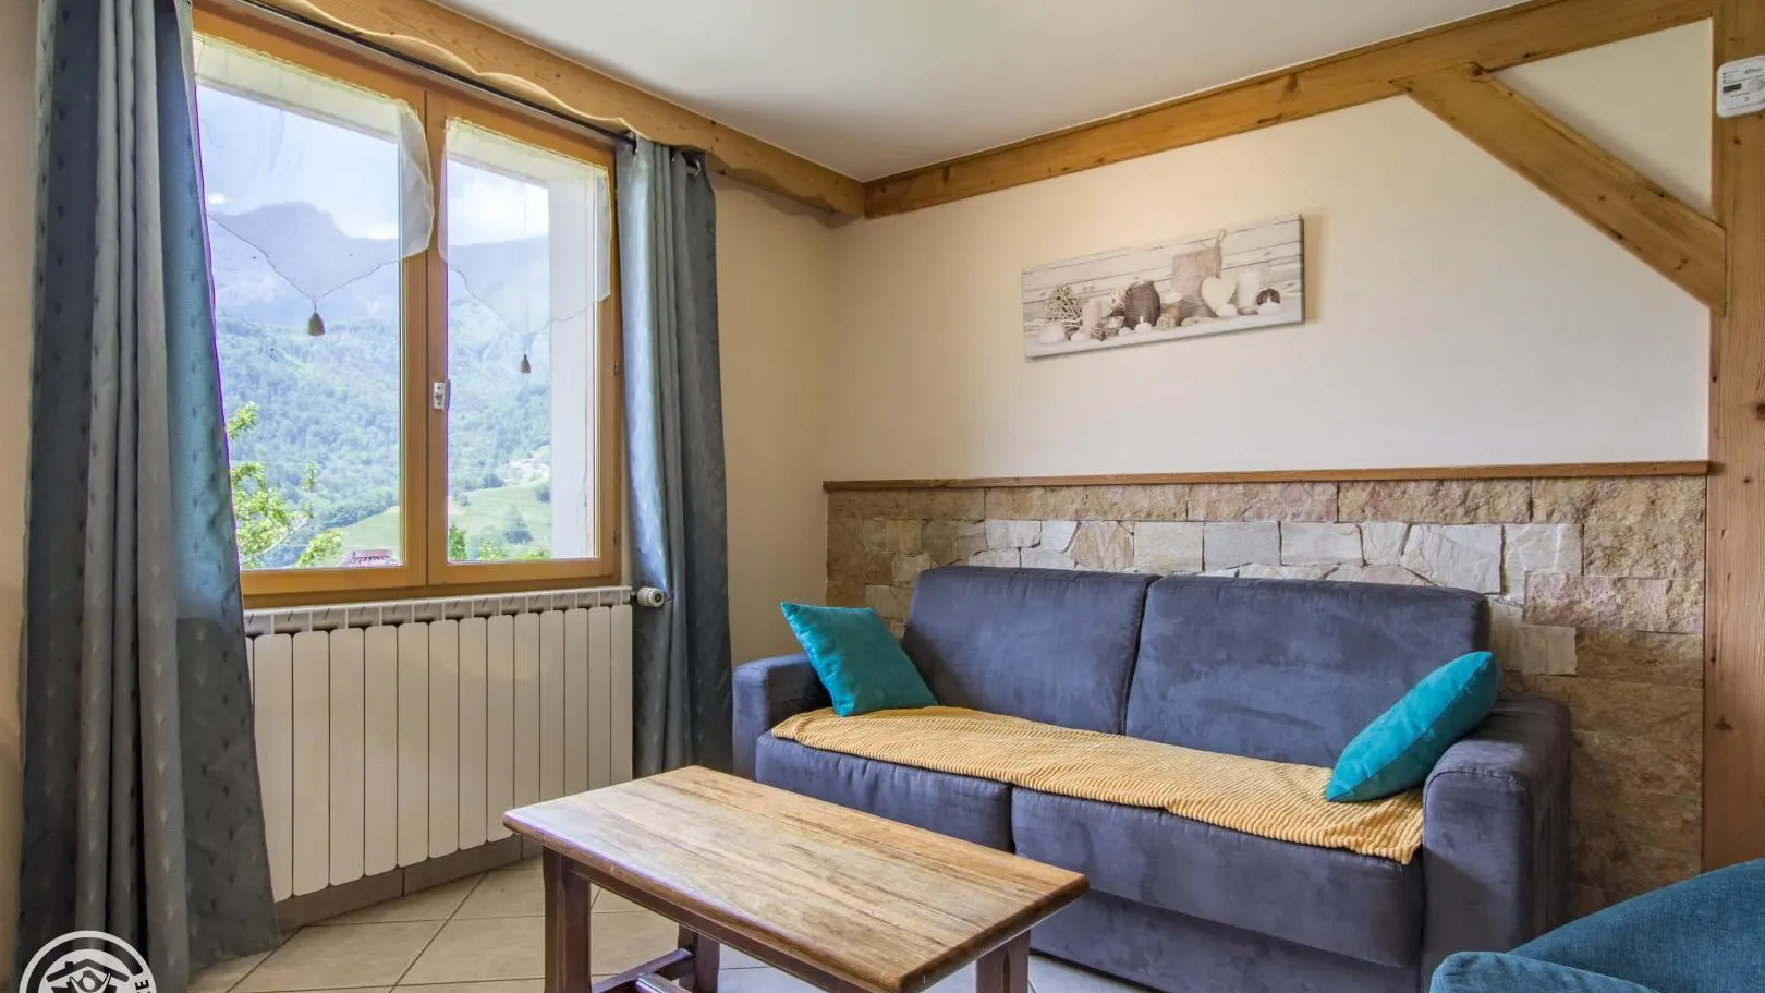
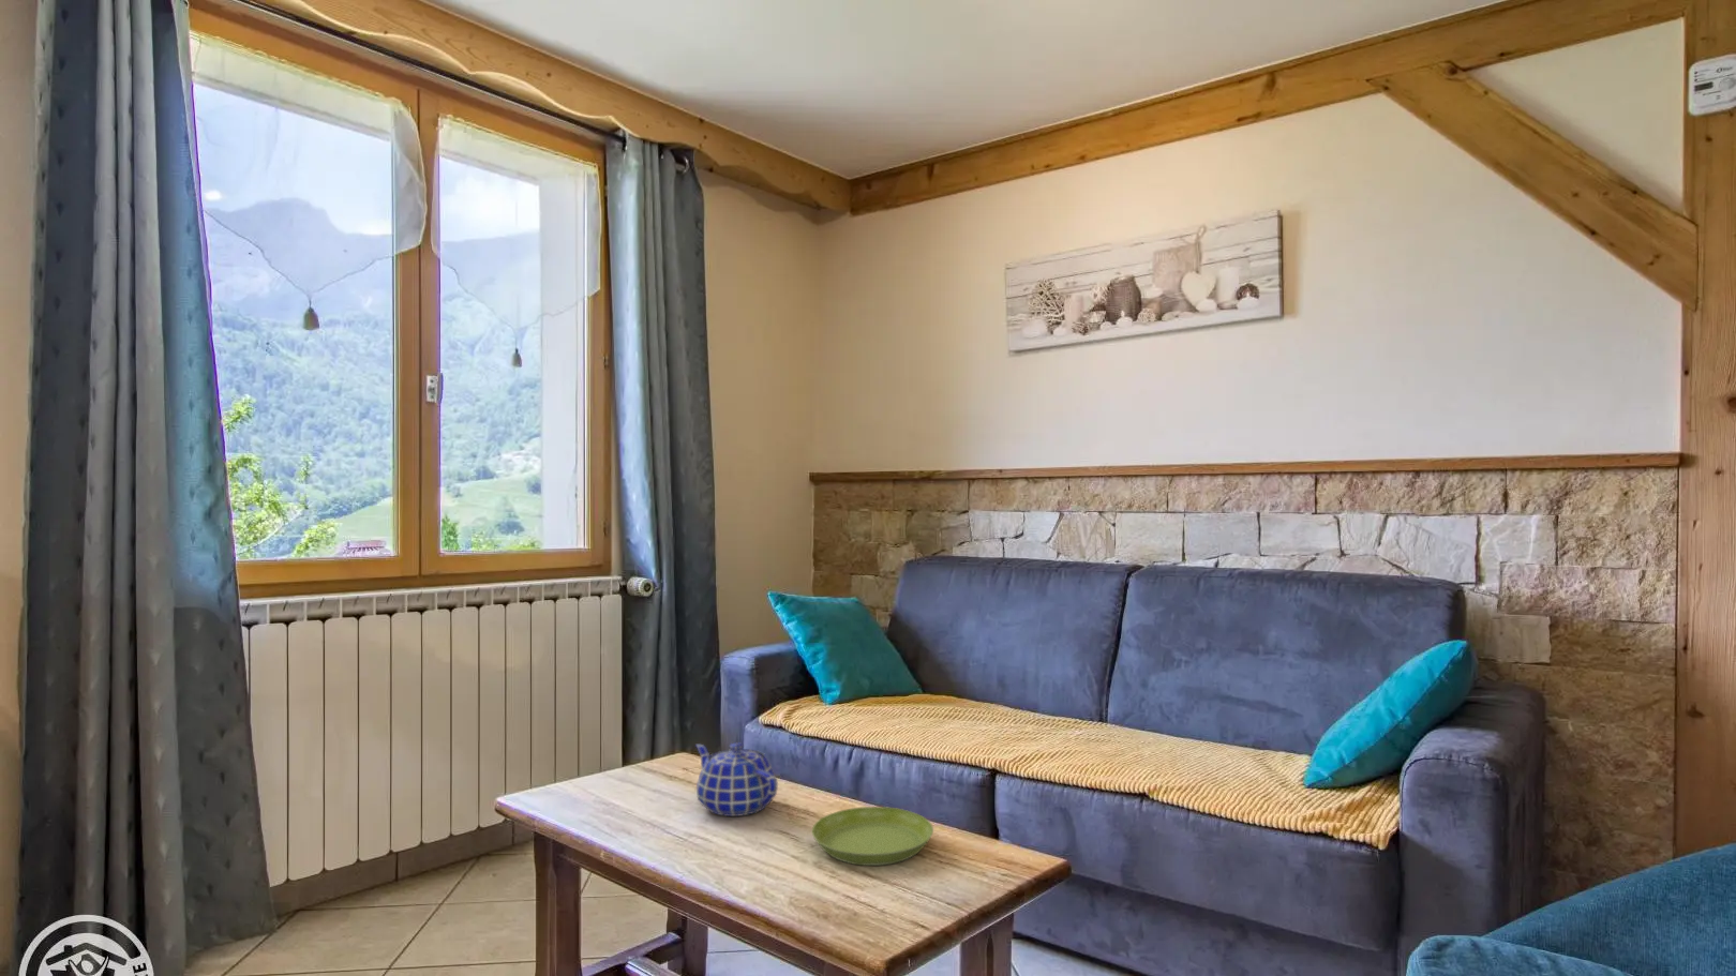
+ saucer [811,806,935,866]
+ teapot [694,741,779,818]
